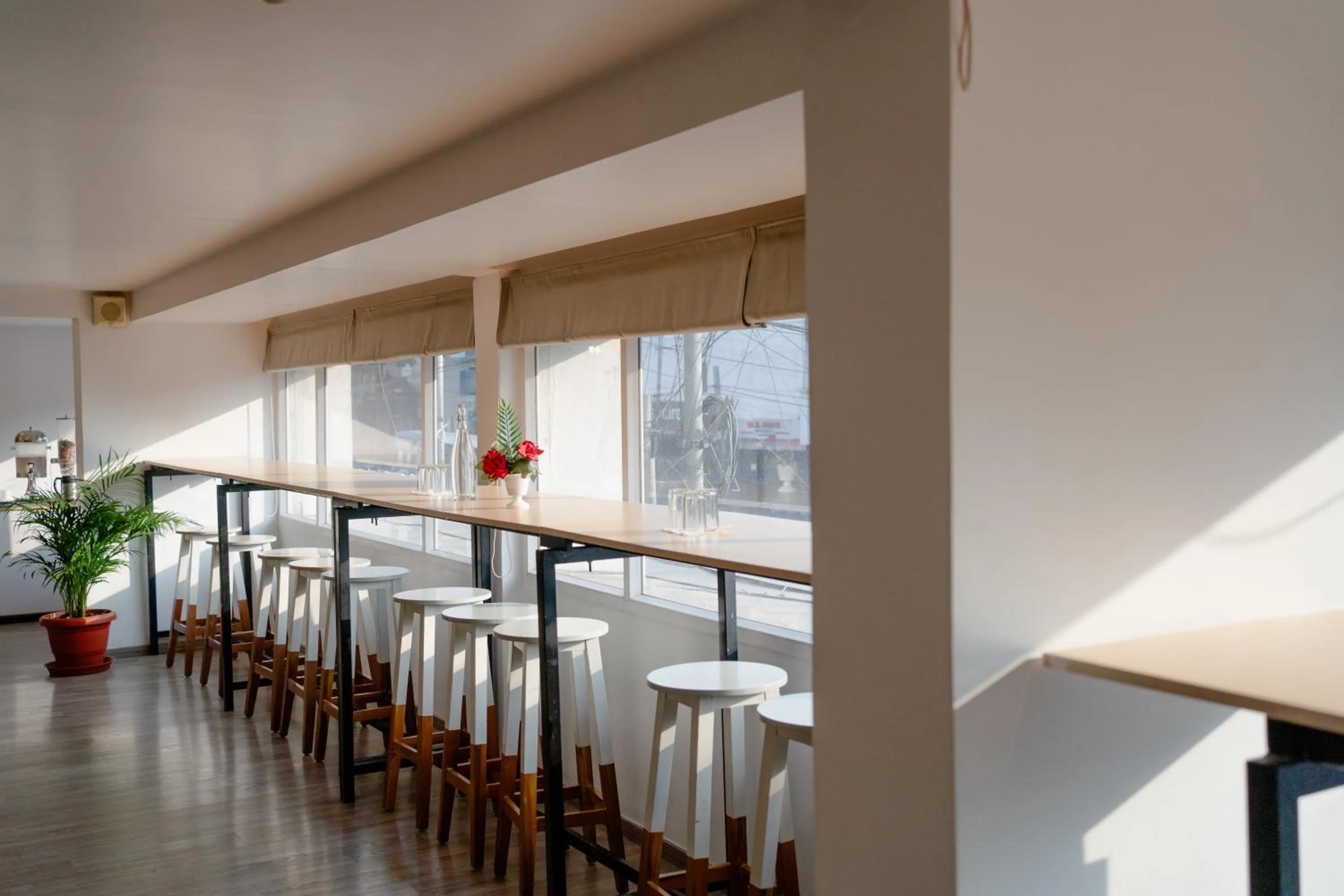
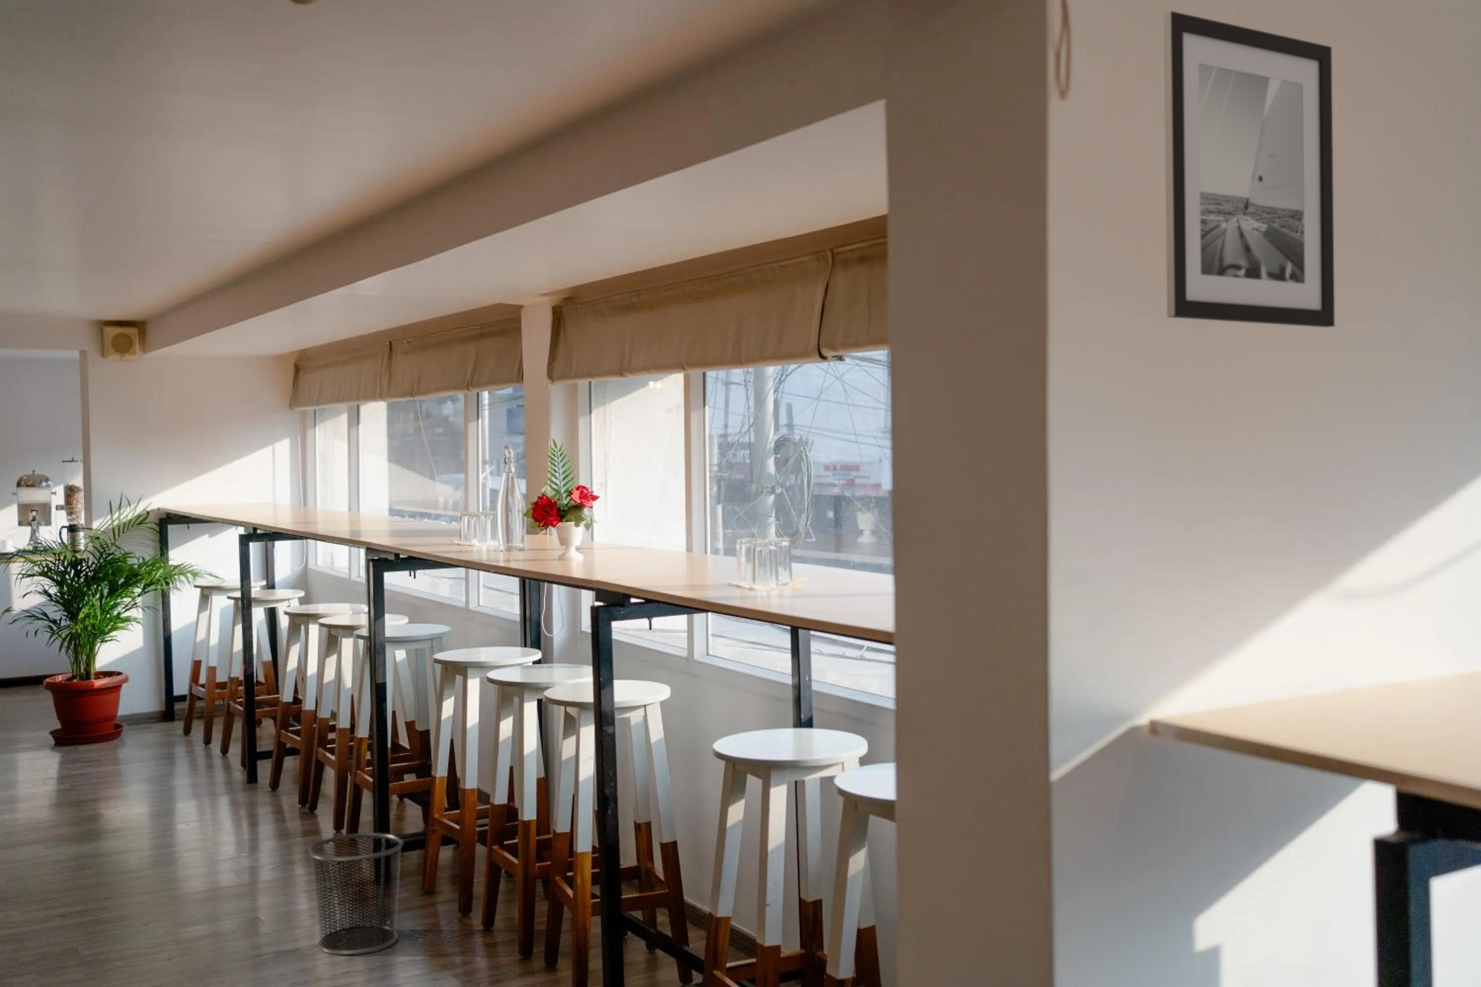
+ wall art [1163,10,1336,327]
+ waste bin [309,833,403,955]
